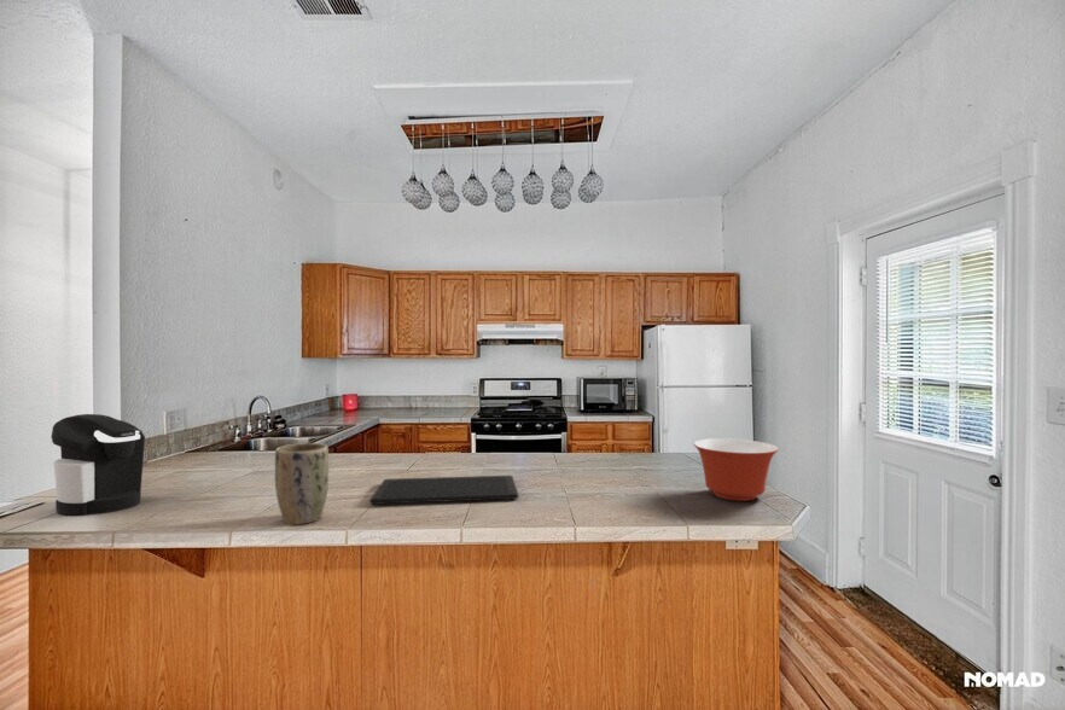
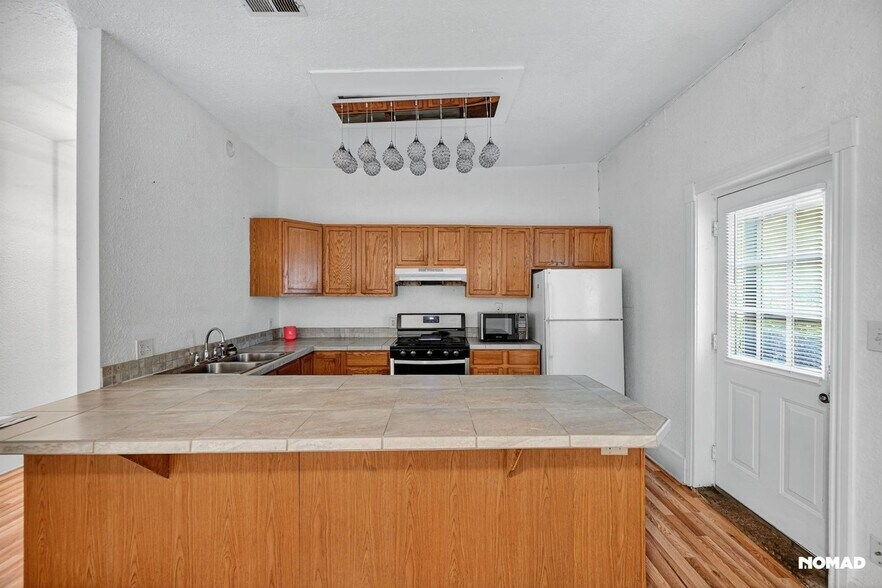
- coffee maker [50,413,146,517]
- cutting board [368,475,519,506]
- plant pot [274,442,330,525]
- mixing bowl [692,437,780,502]
